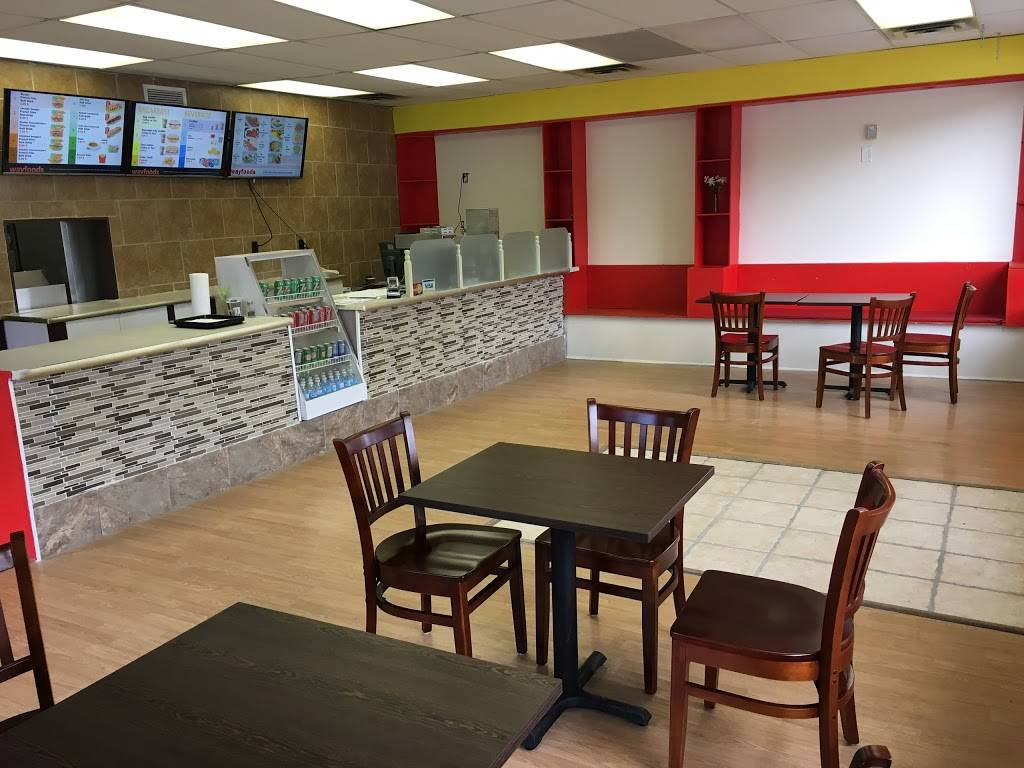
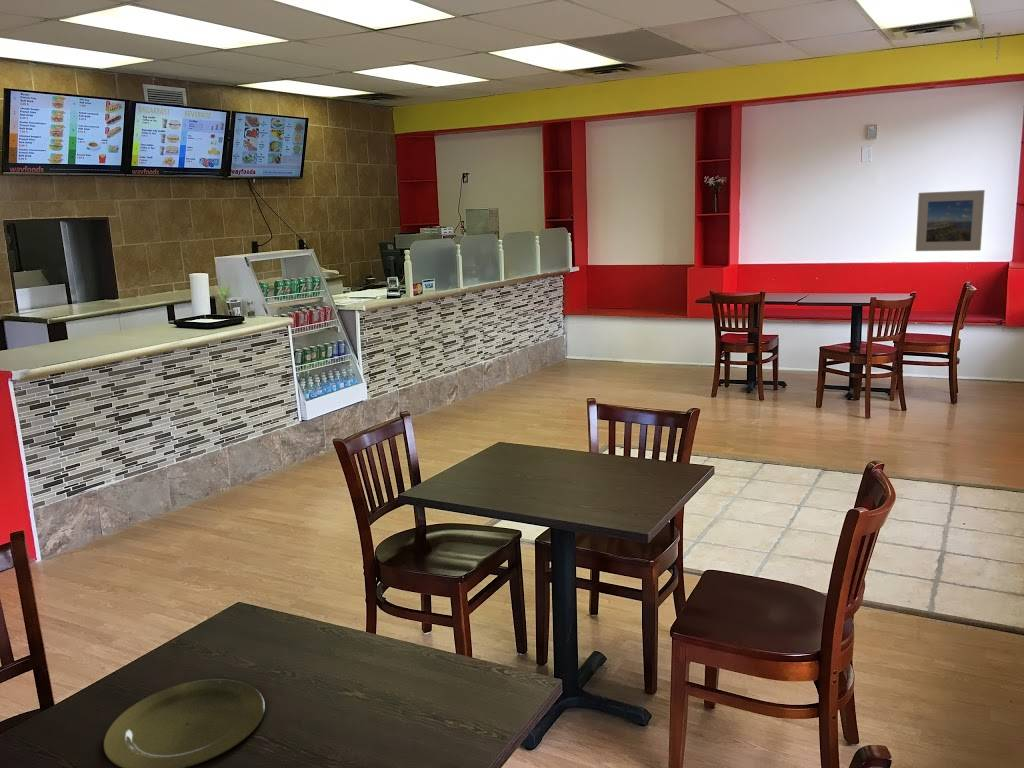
+ plate [103,678,266,768]
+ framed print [915,189,986,252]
